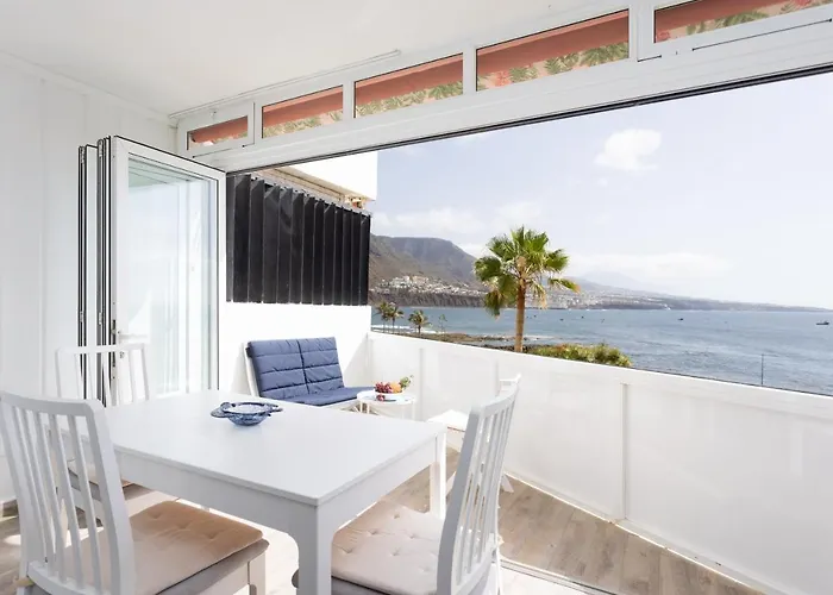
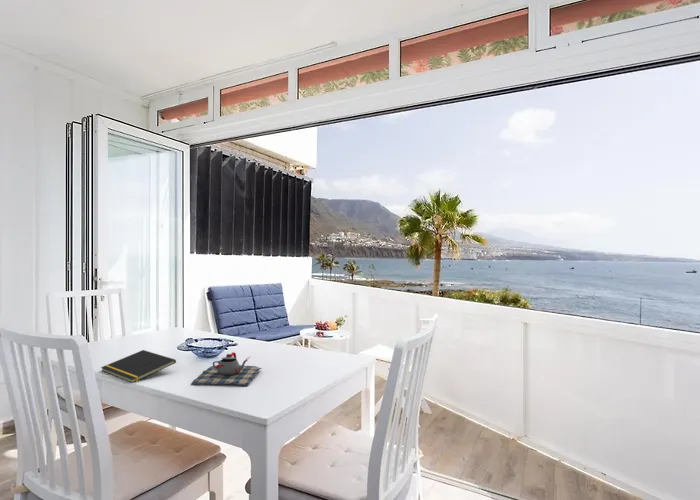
+ teapot [190,351,262,387]
+ notepad [100,349,177,384]
